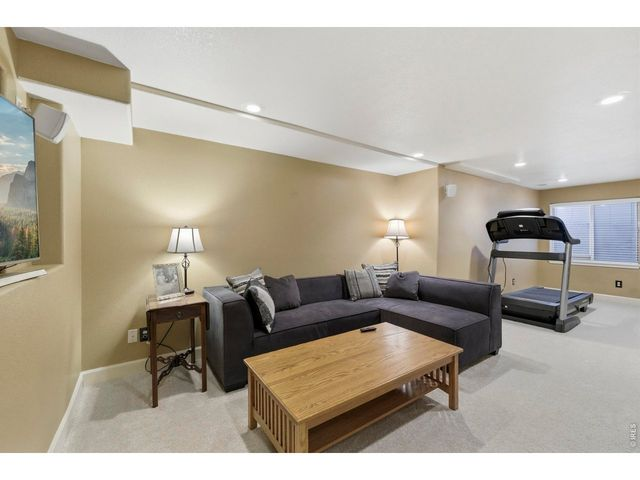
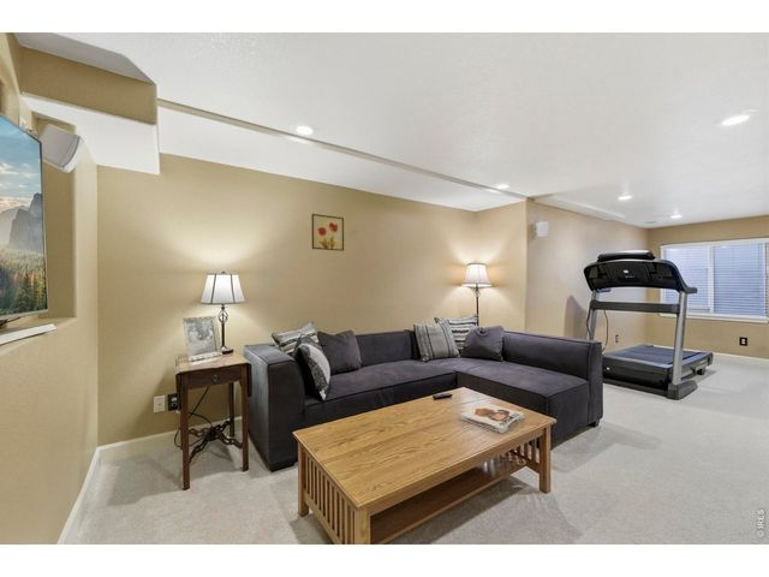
+ board game [459,401,525,434]
+ wall art [310,213,345,252]
